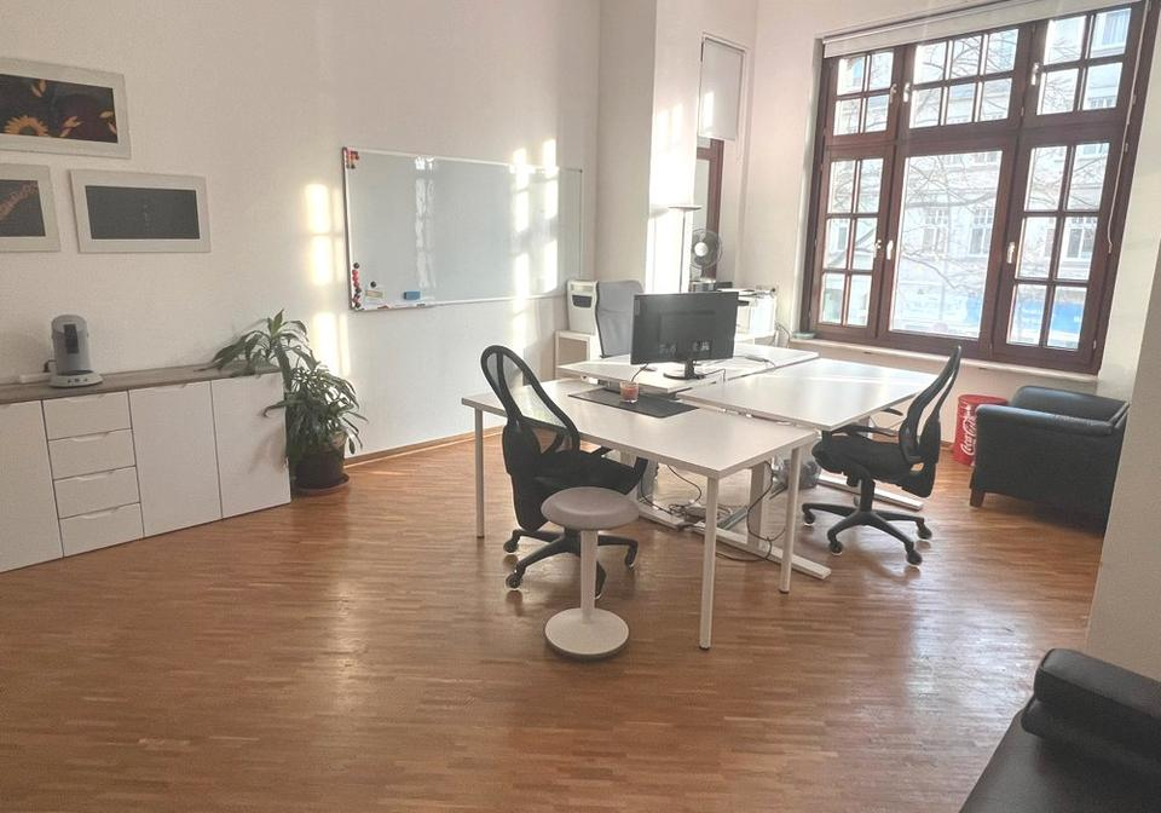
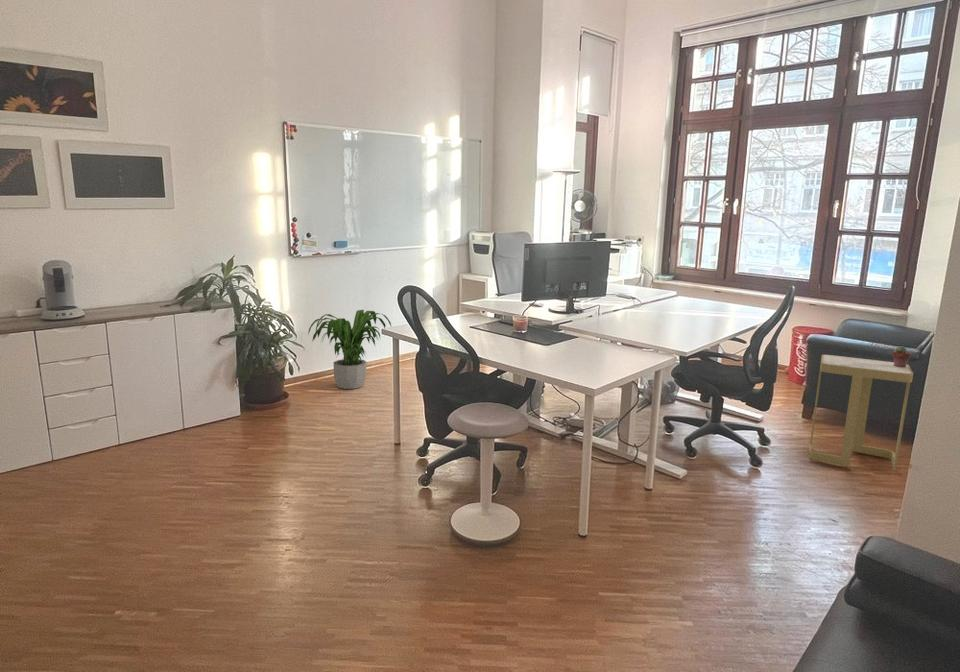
+ side table [807,354,914,471]
+ potted succulent [892,345,912,367]
+ potted plant [307,309,392,390]
